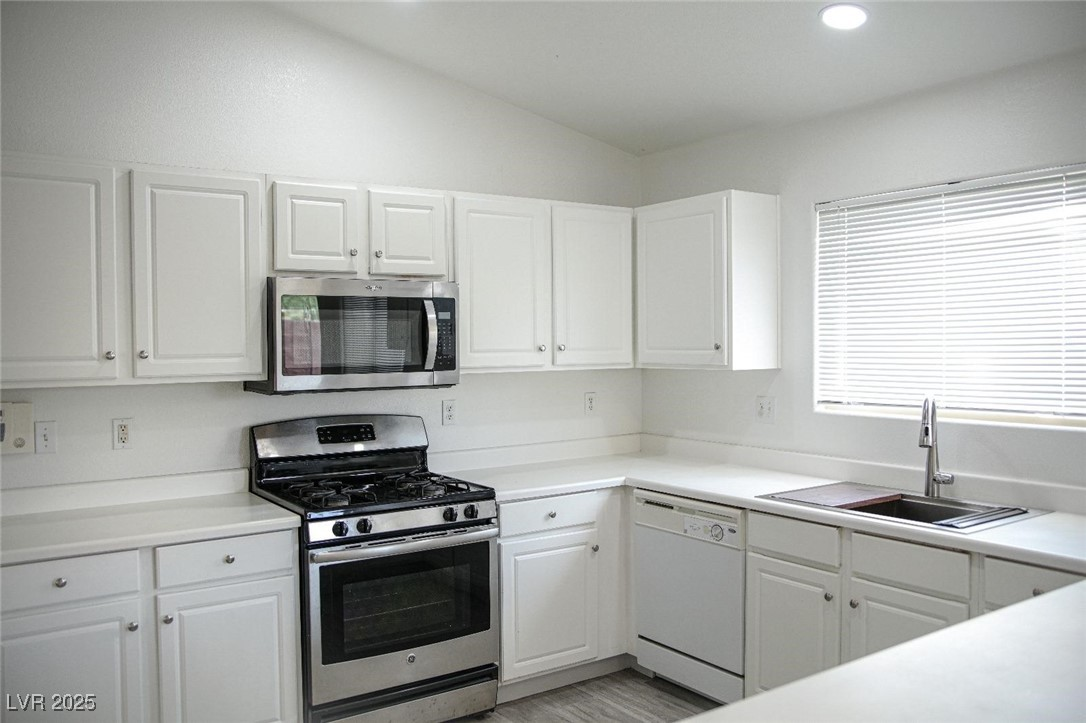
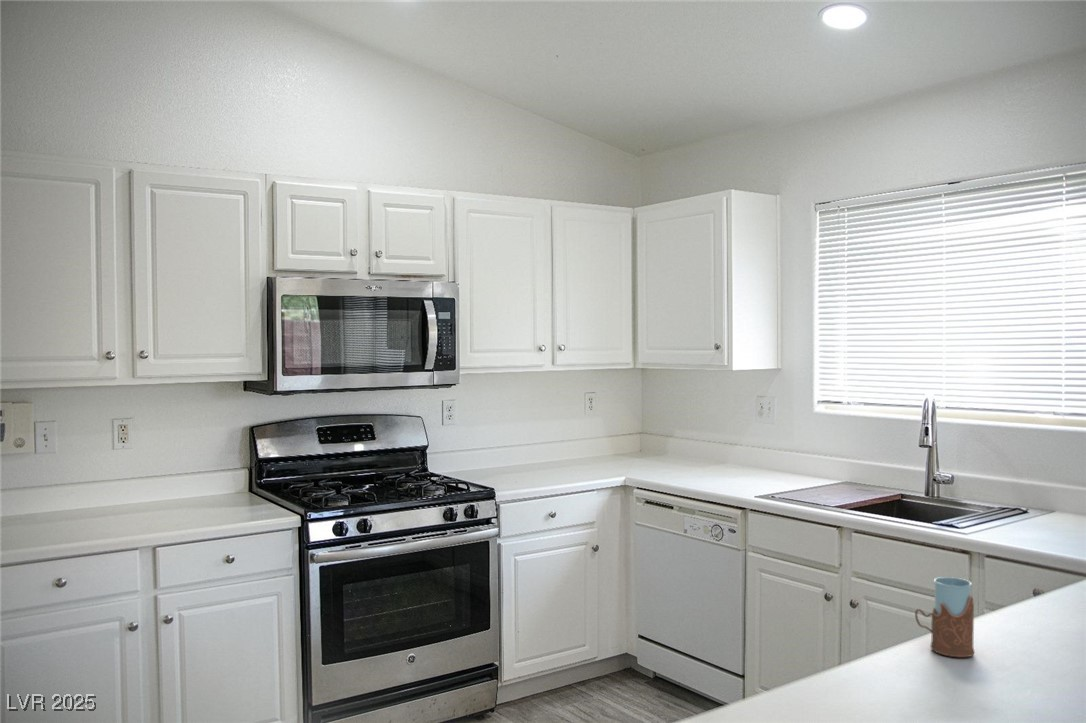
+ drinking glass [914,576,975,658]
